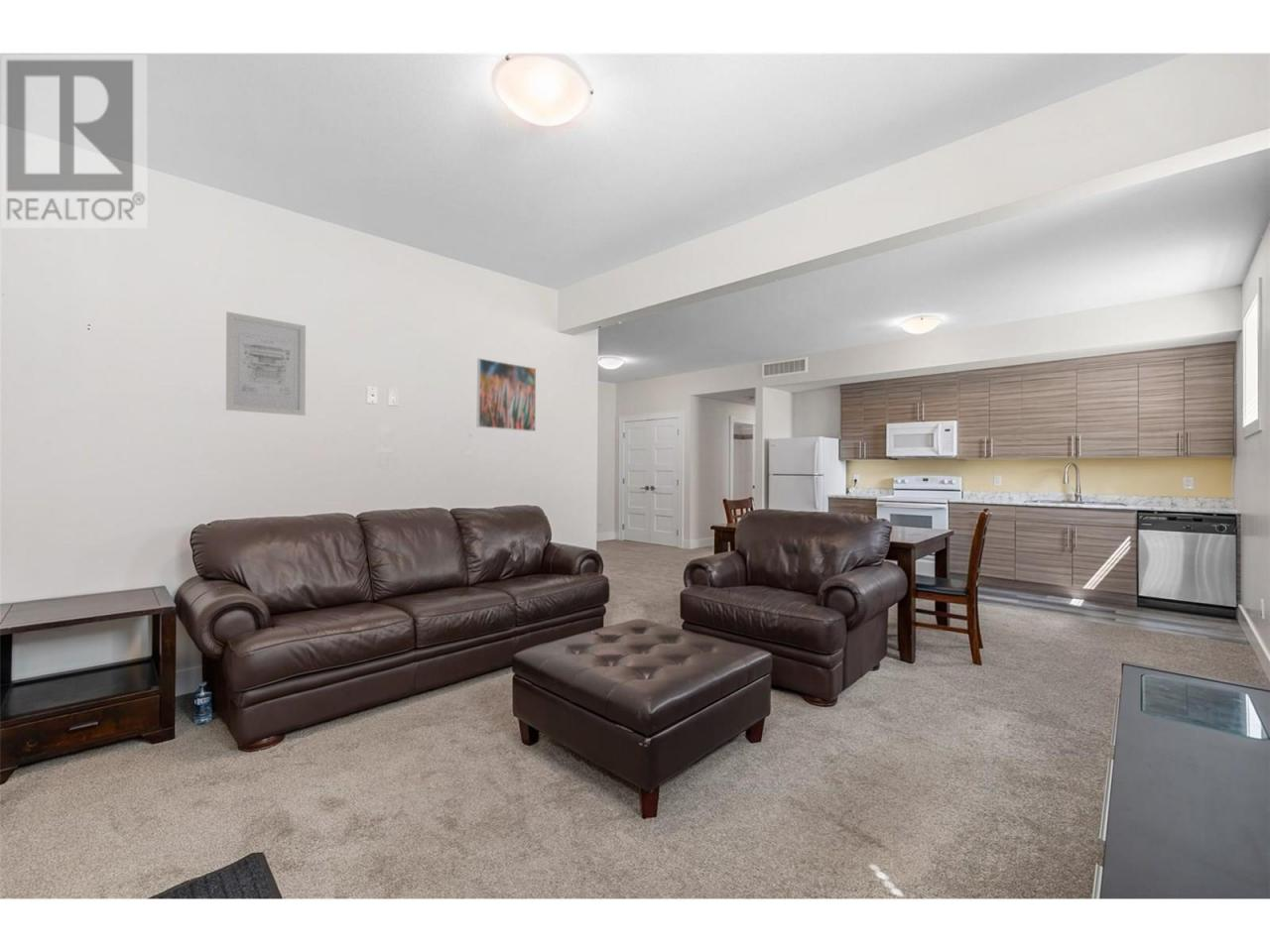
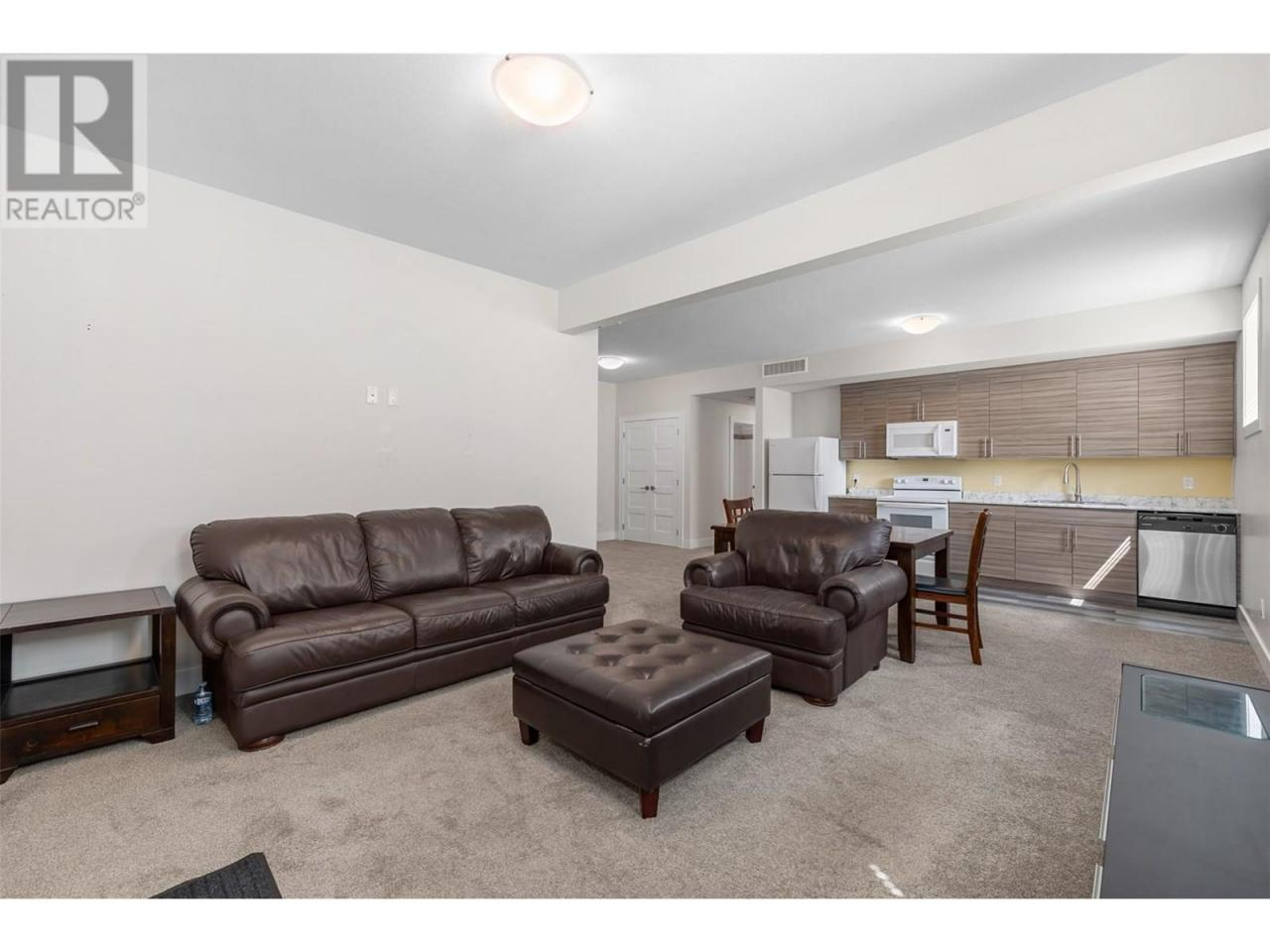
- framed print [476,357,537,432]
- wall art [225,310,307,416]
